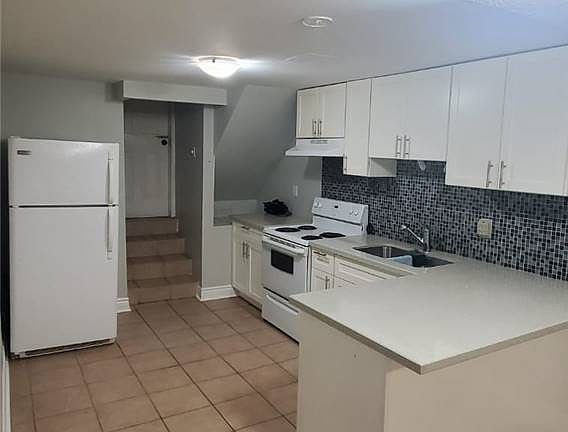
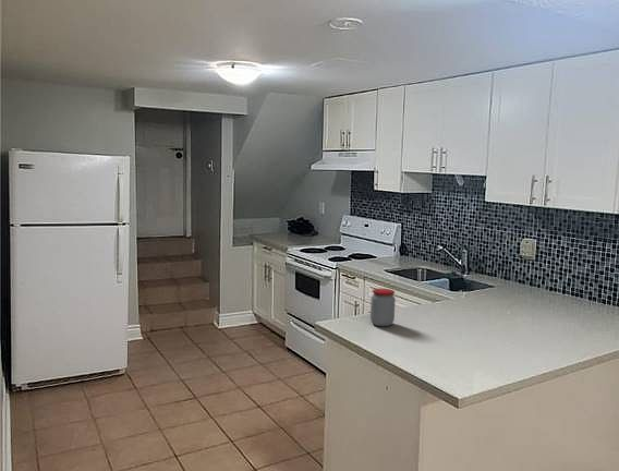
+ jar [369,288,397,327]
